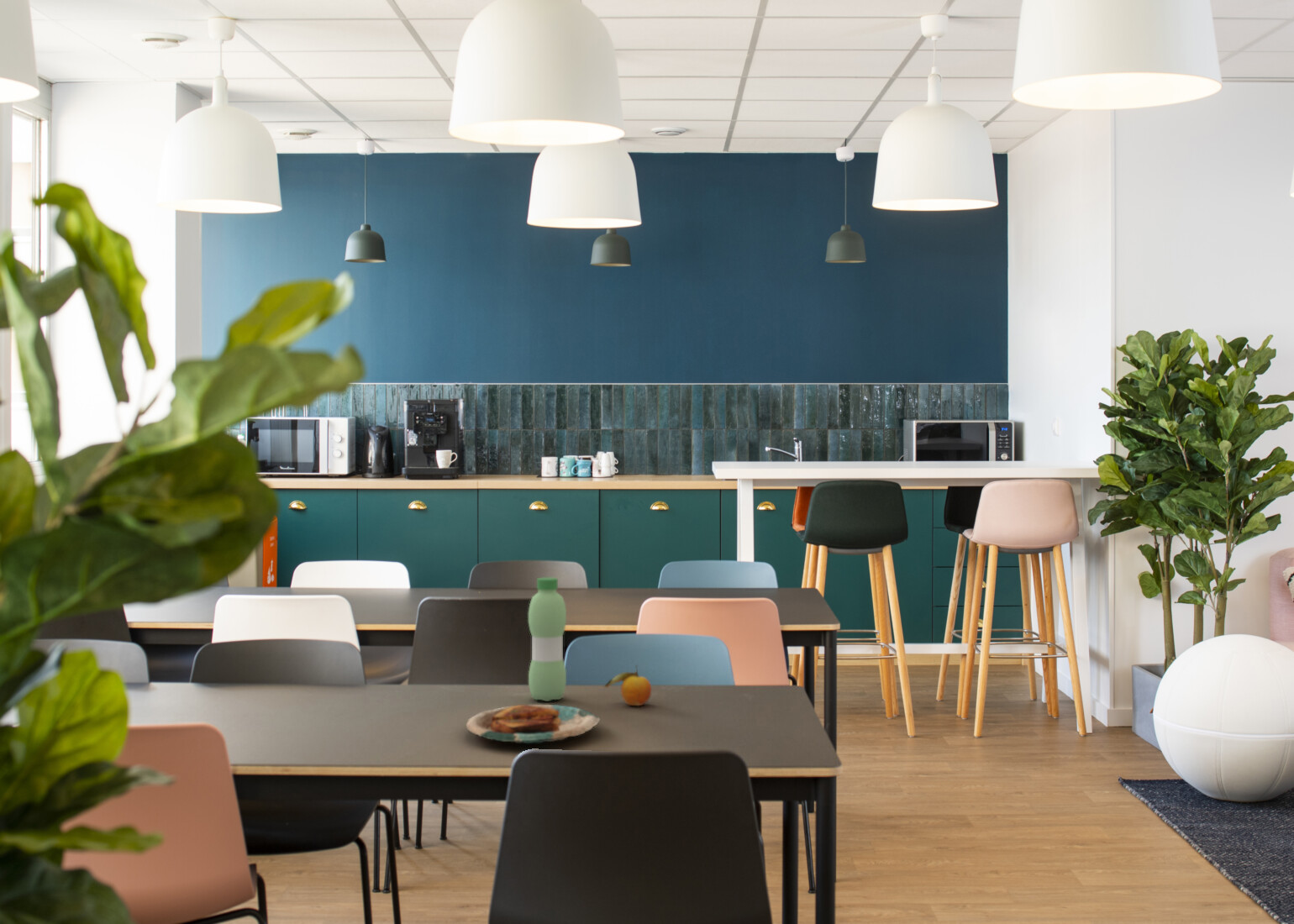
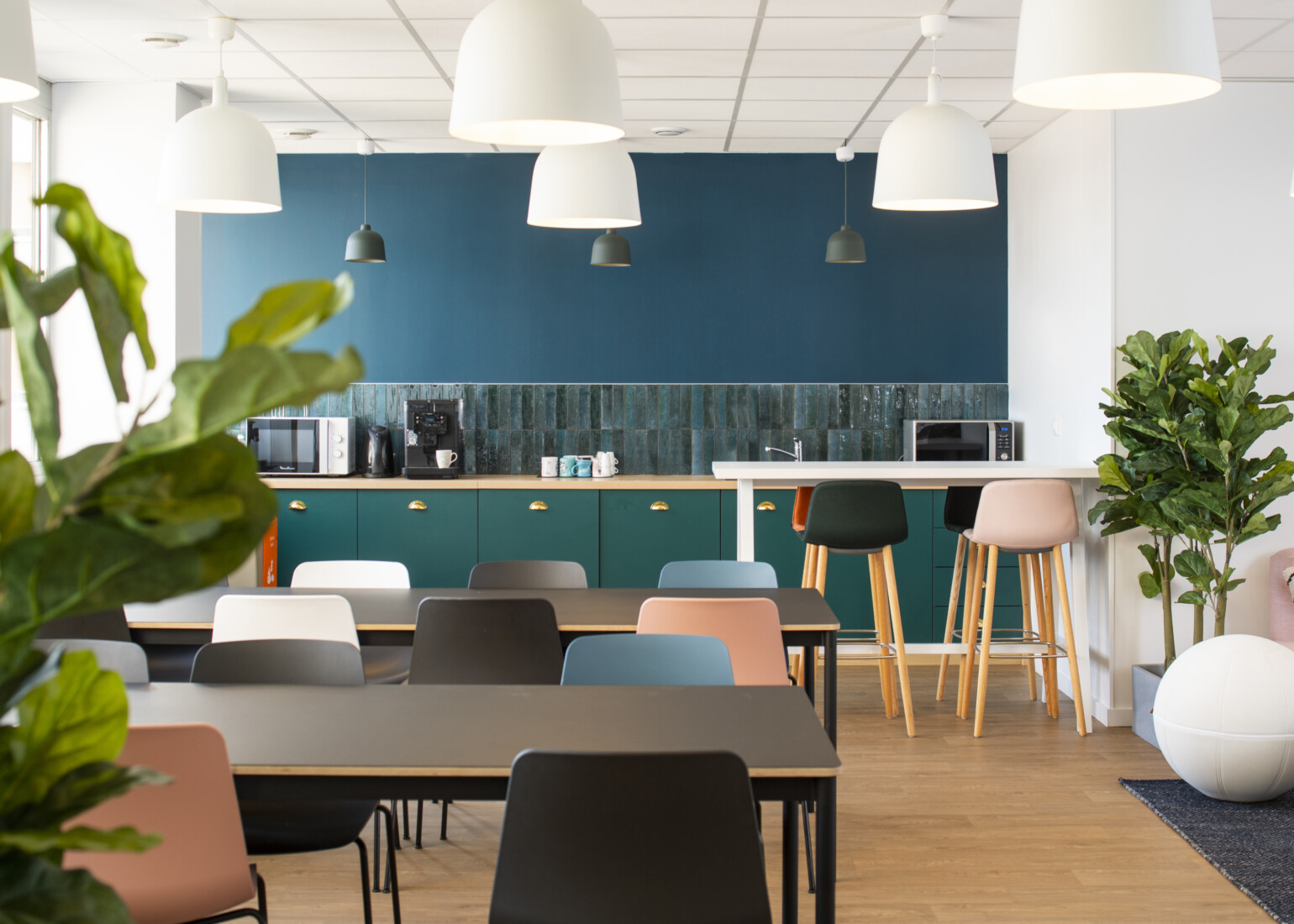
- water bottle [528,577,567,702]
- plate [466,704,602,744]
- fruit [602,664,652,706]
